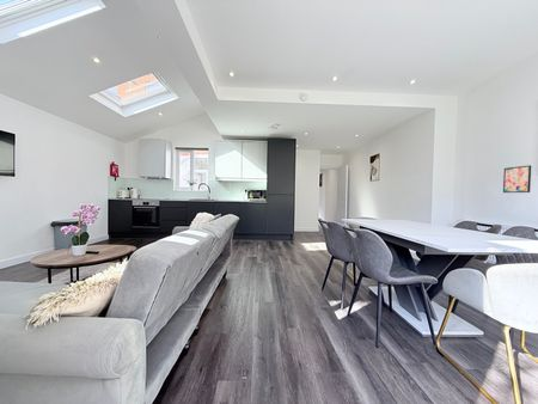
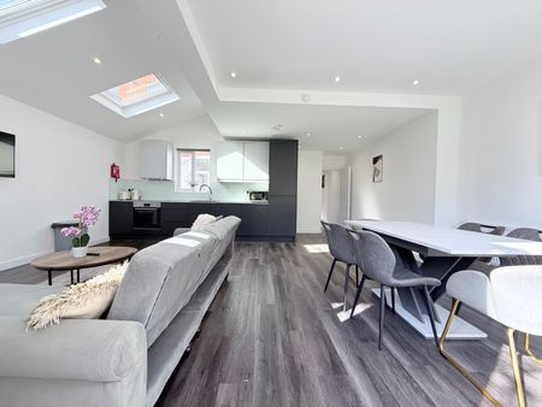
- wall art [502,164,532,194]
